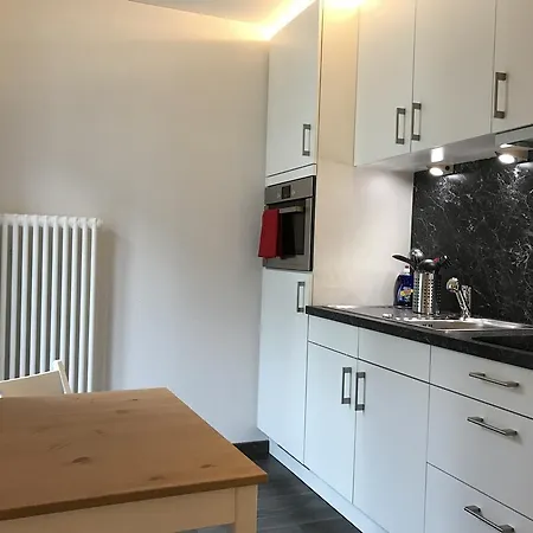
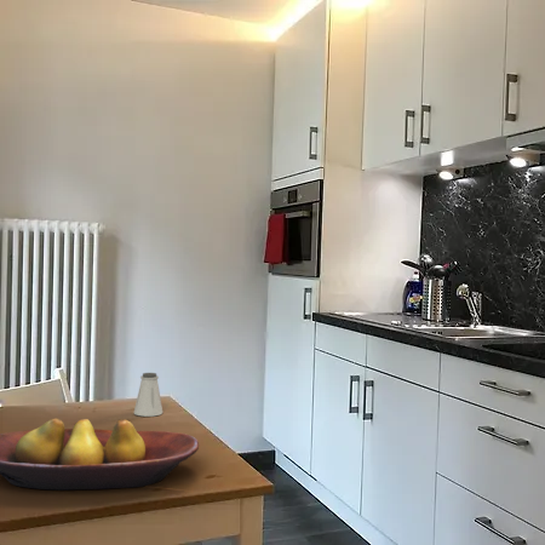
+ fruit bowl [0,418,200,492]
+ saltshaker [133,372,164,418]
